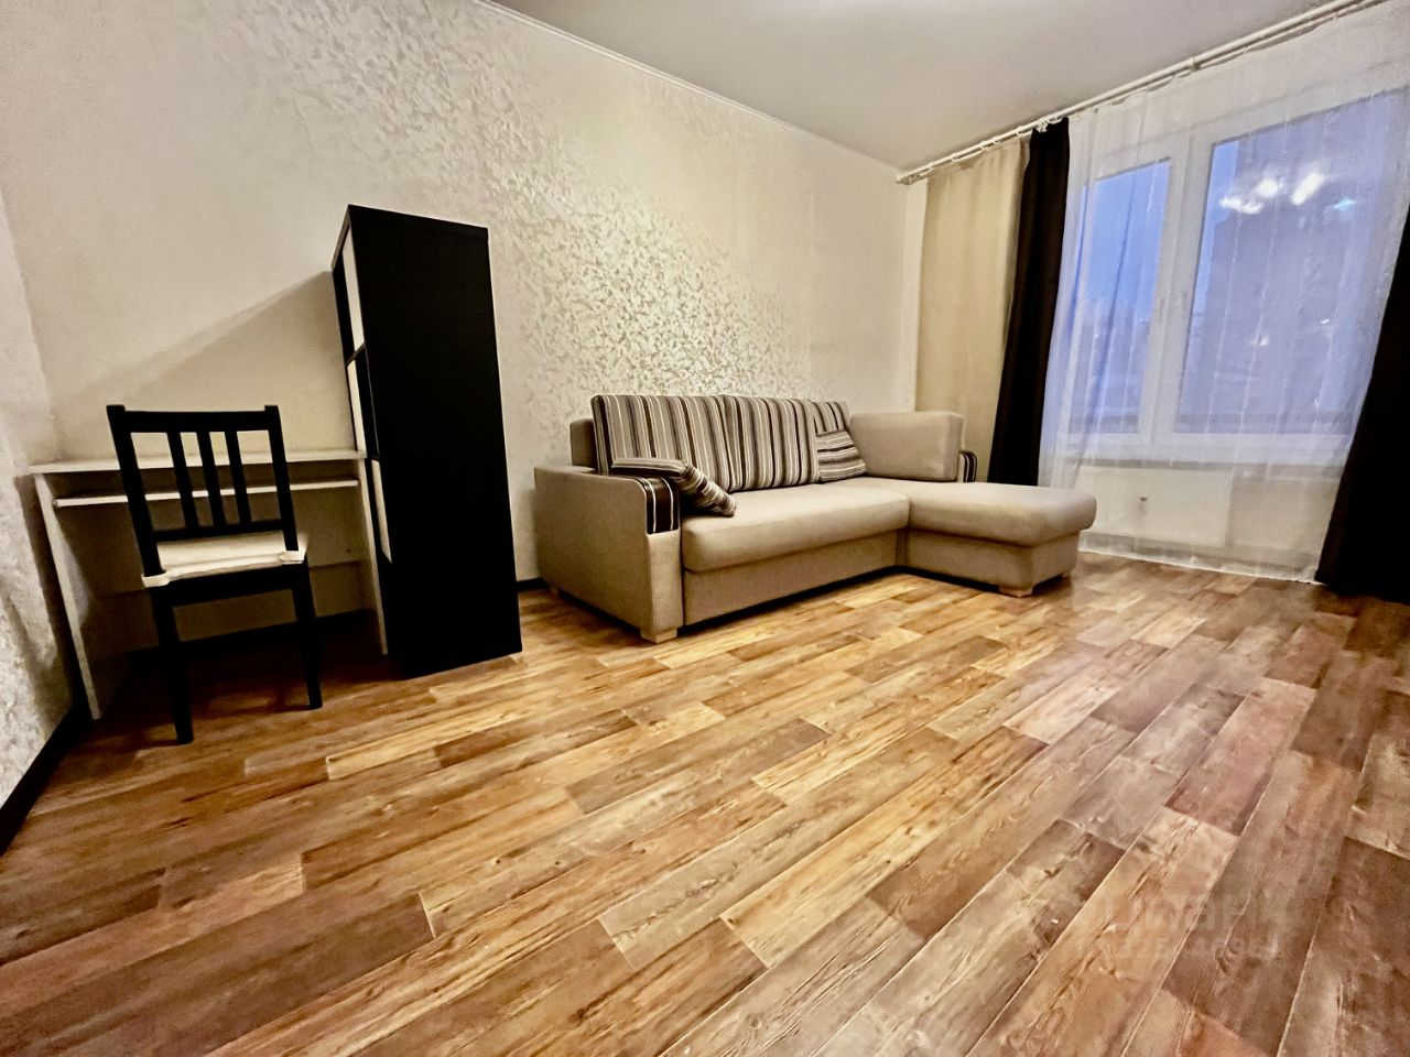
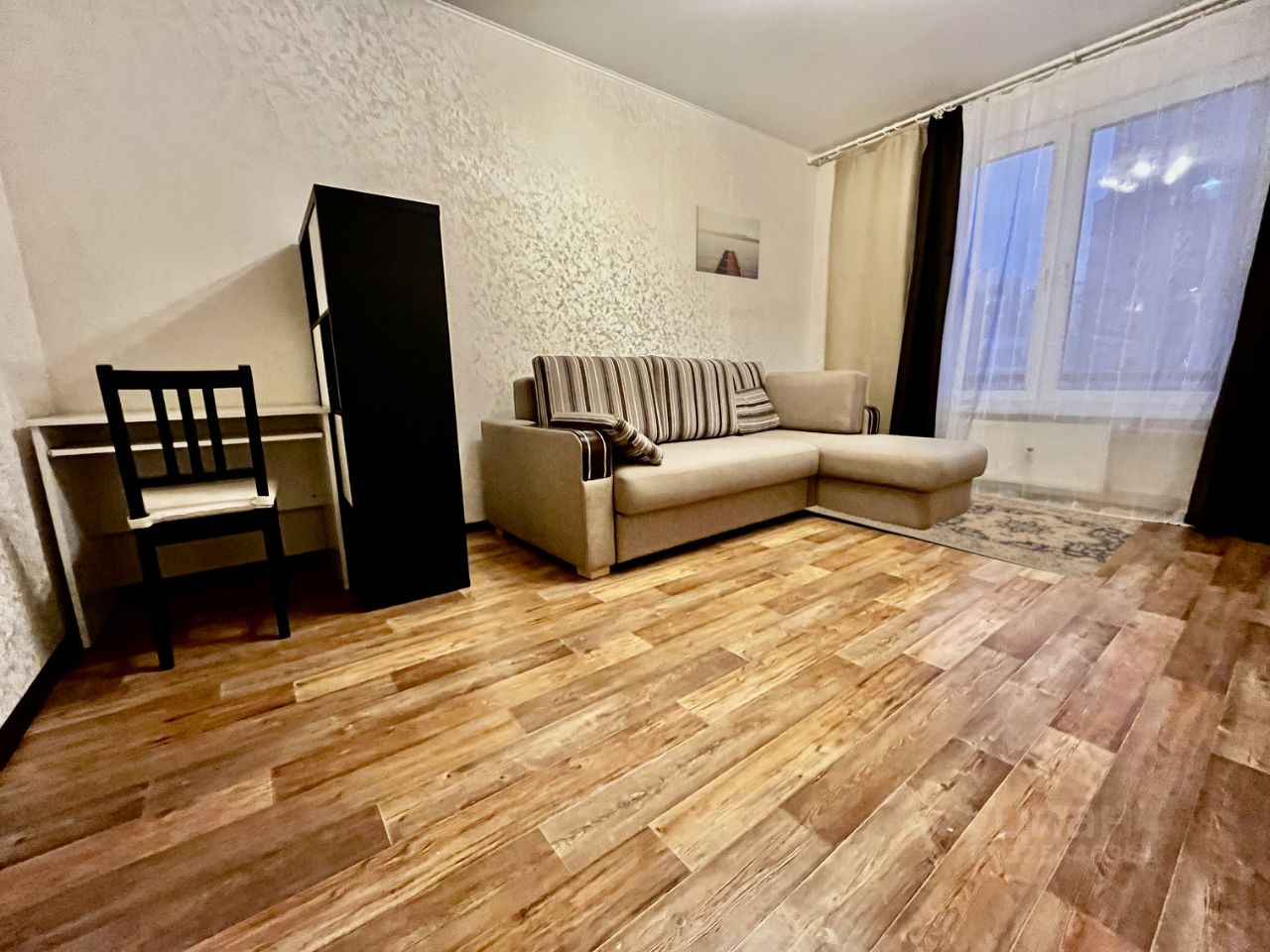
+ wall art [695,204,761,281]
+ rug [804,492,1145,580]
